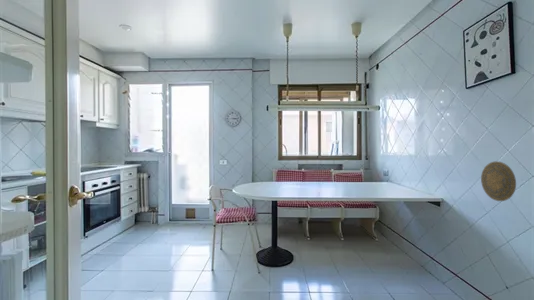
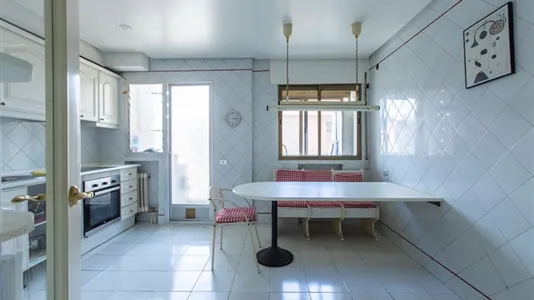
- decorative plate [480,160,517,202]
